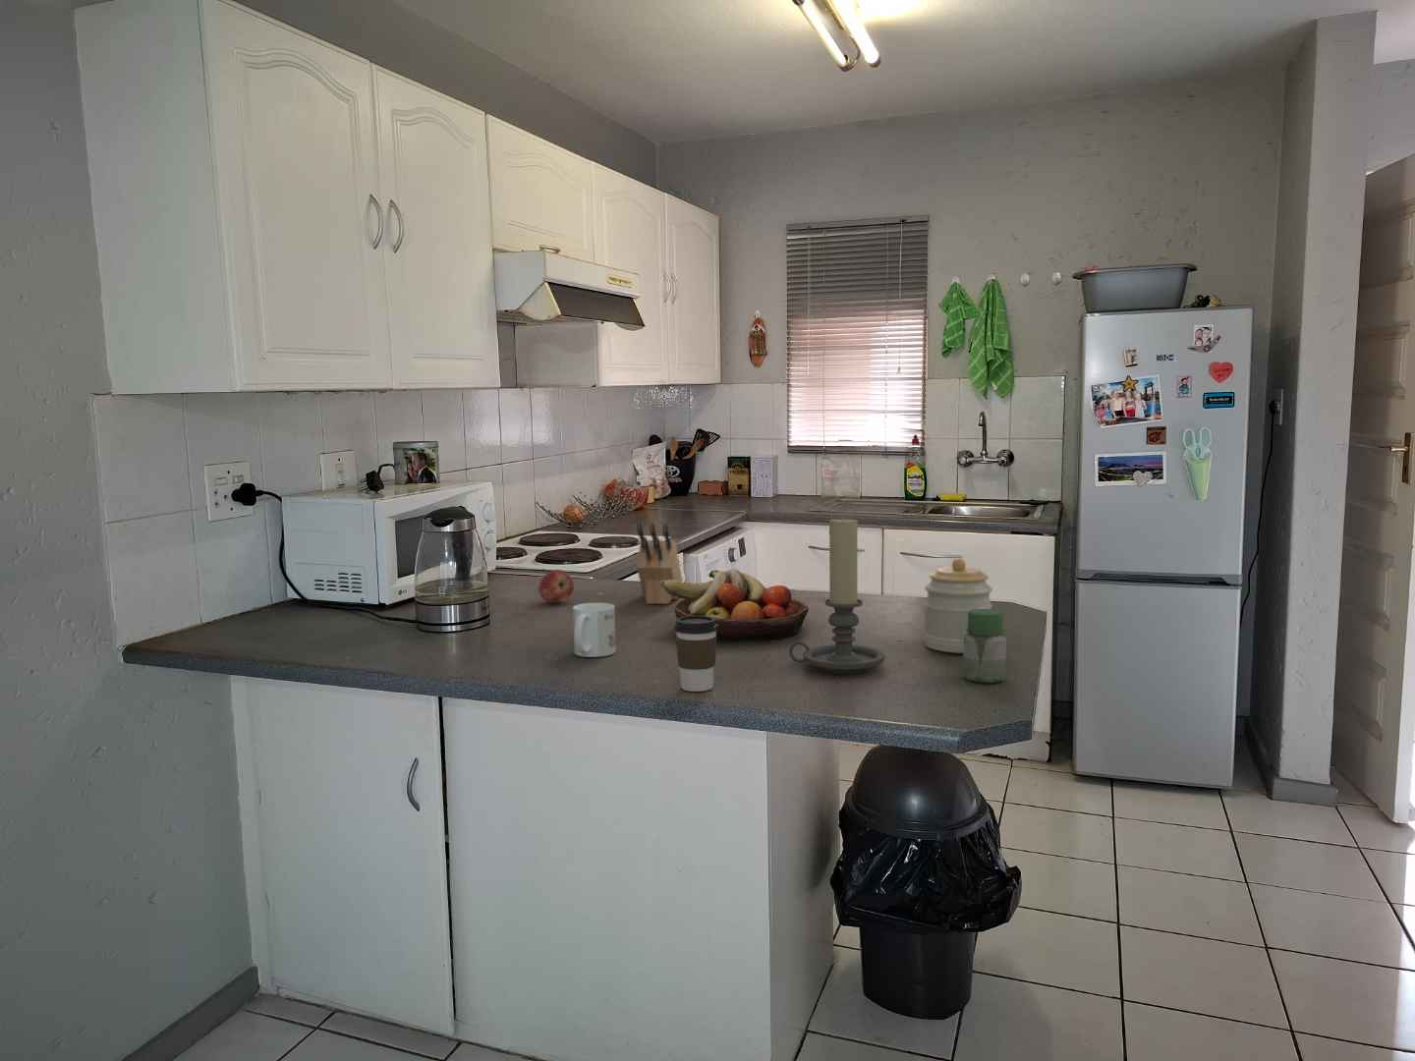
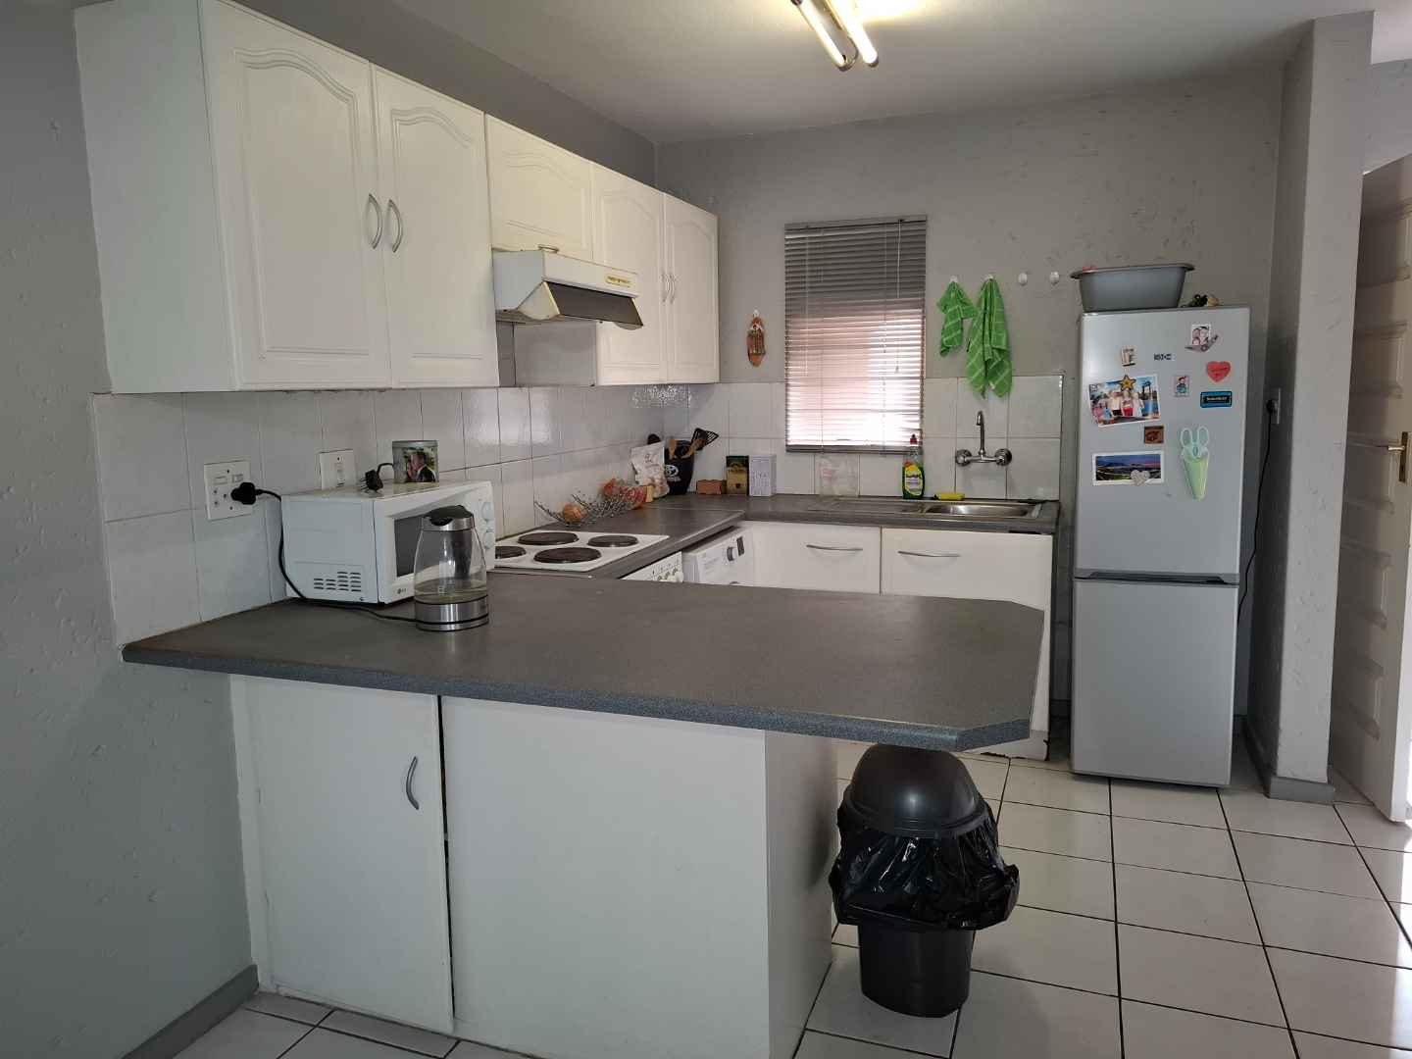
- candle holder [788,516,887,674]
- mug [572,602,617,659]
- jar [962,609,1007,684]
- apple [537,568,575,604]
- jar [924,557,994,654]
- fruit bowl [662,567,810,642]
- knife block [636,522,684,605]
- coffee cup [673,616,719,692]
